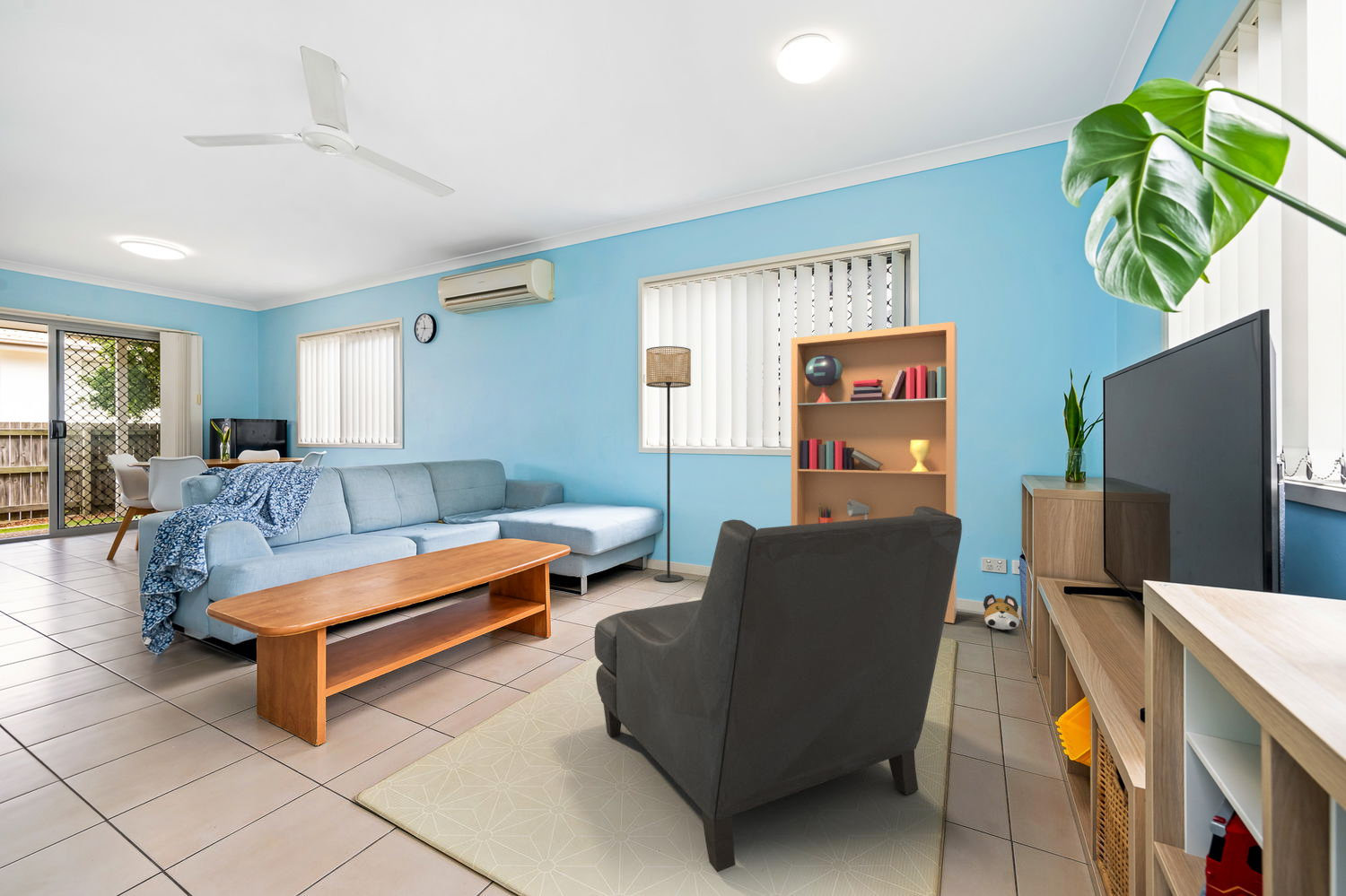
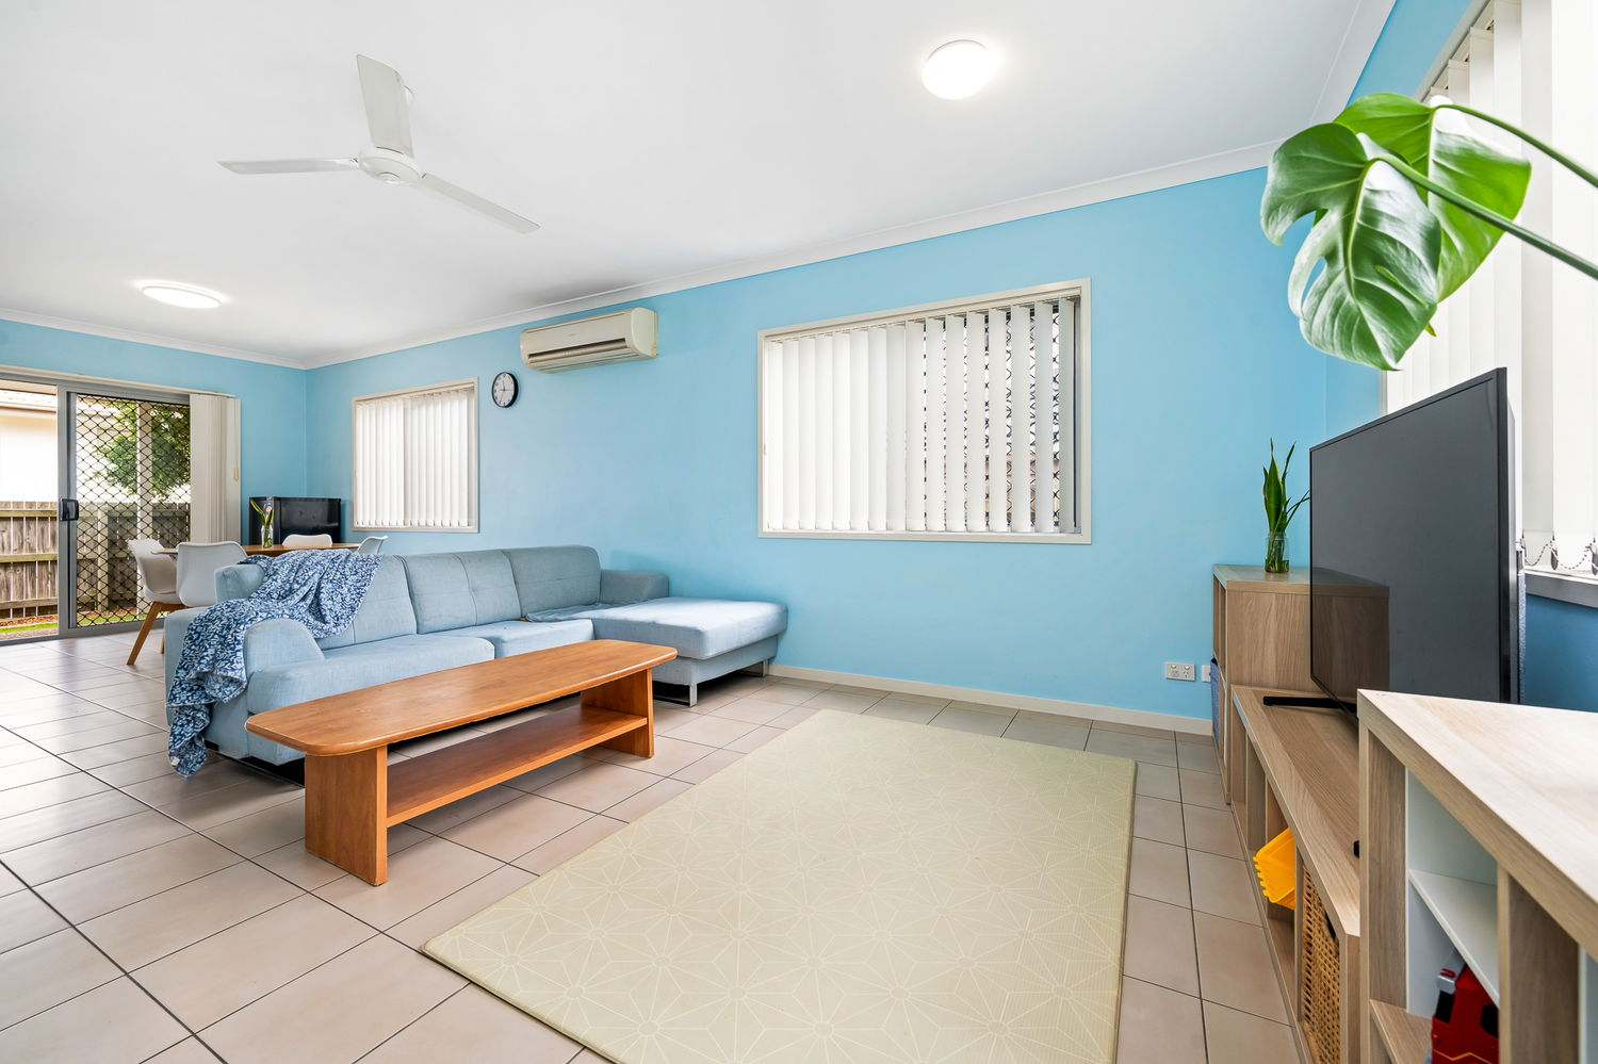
- armchair [593,506,963,874]
- plush toy [983,594,1020,631]
- bookcase [791,321,958,624]
- floor lamp [645,345,692,583]
